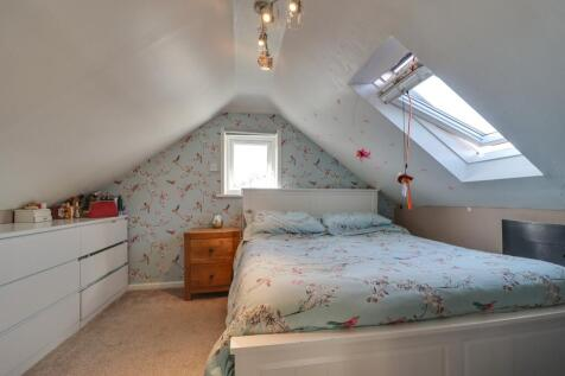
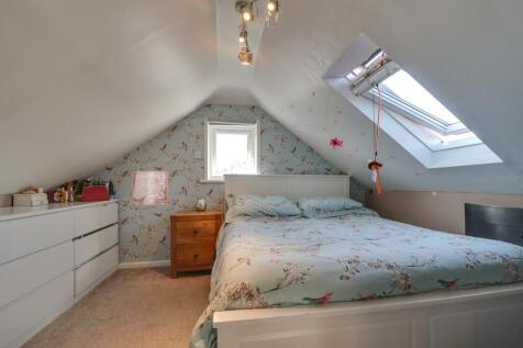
+ wall art [131,170,169,206]
